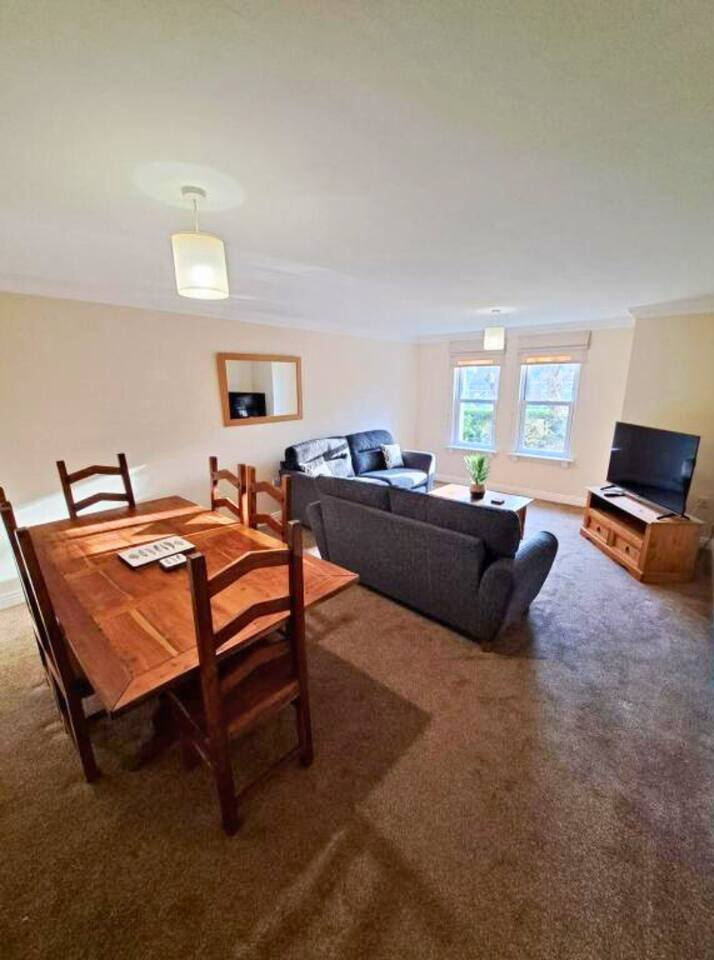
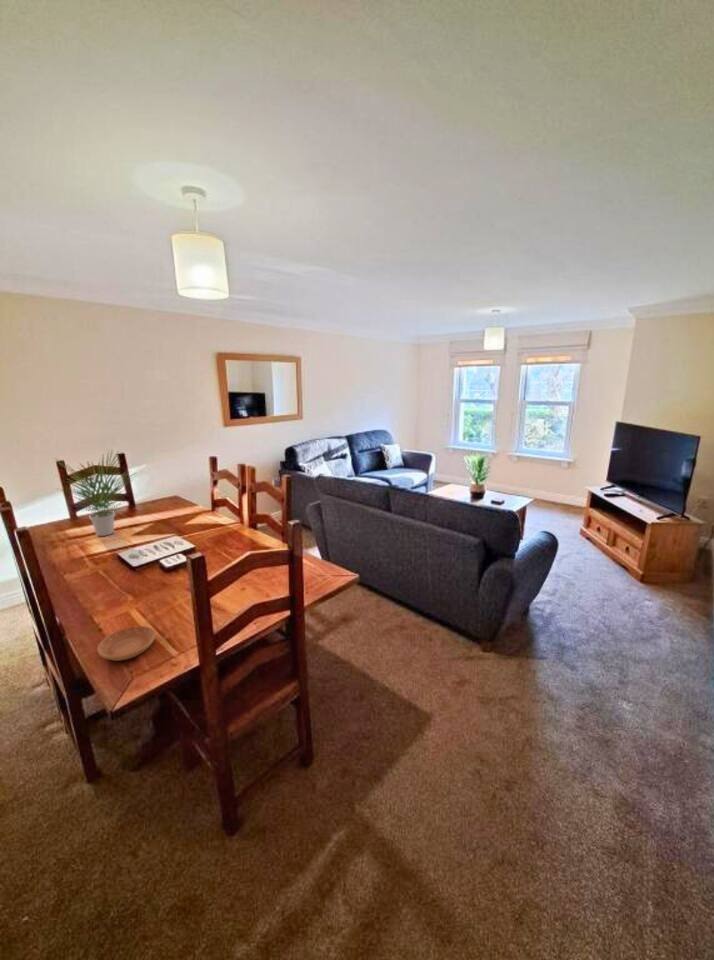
+ potted plant [53,449,137,537]
+ saucer [97,625,156,662]
